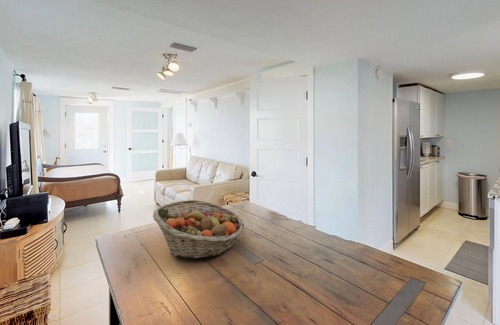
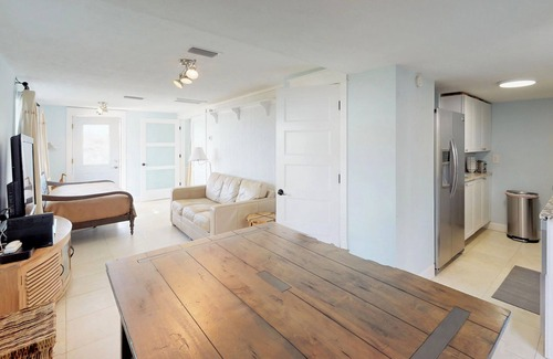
- fruit basket [152,199,245,260]
